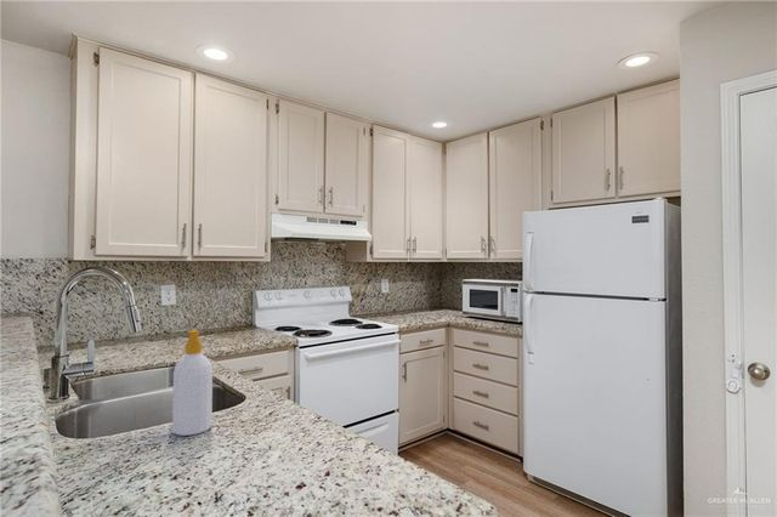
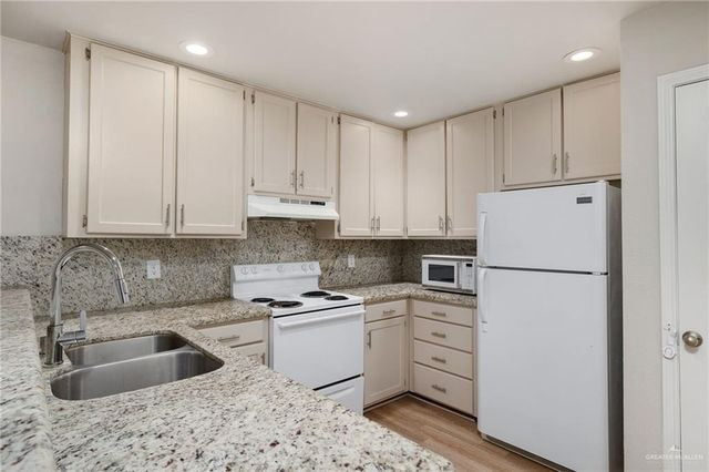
- soap bottle [171,328,214,437]
